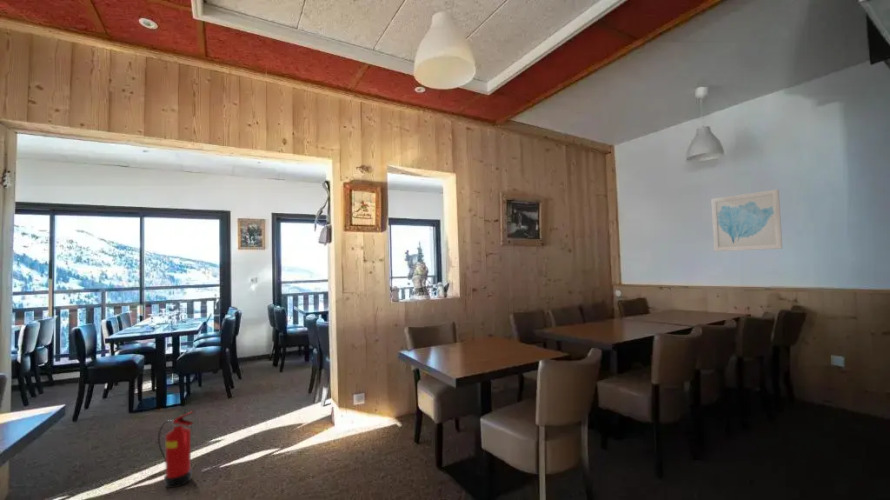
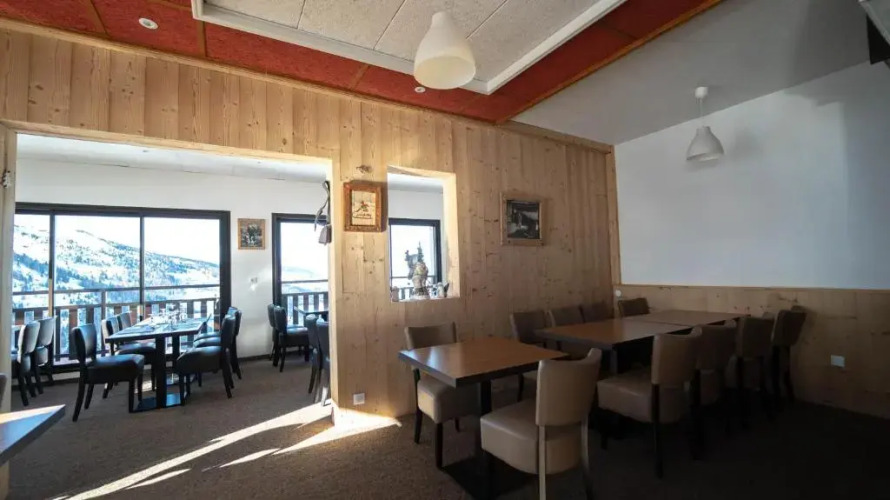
- wall art [710,188,783,252]
- fire extinguisher [157,410,194,489]
